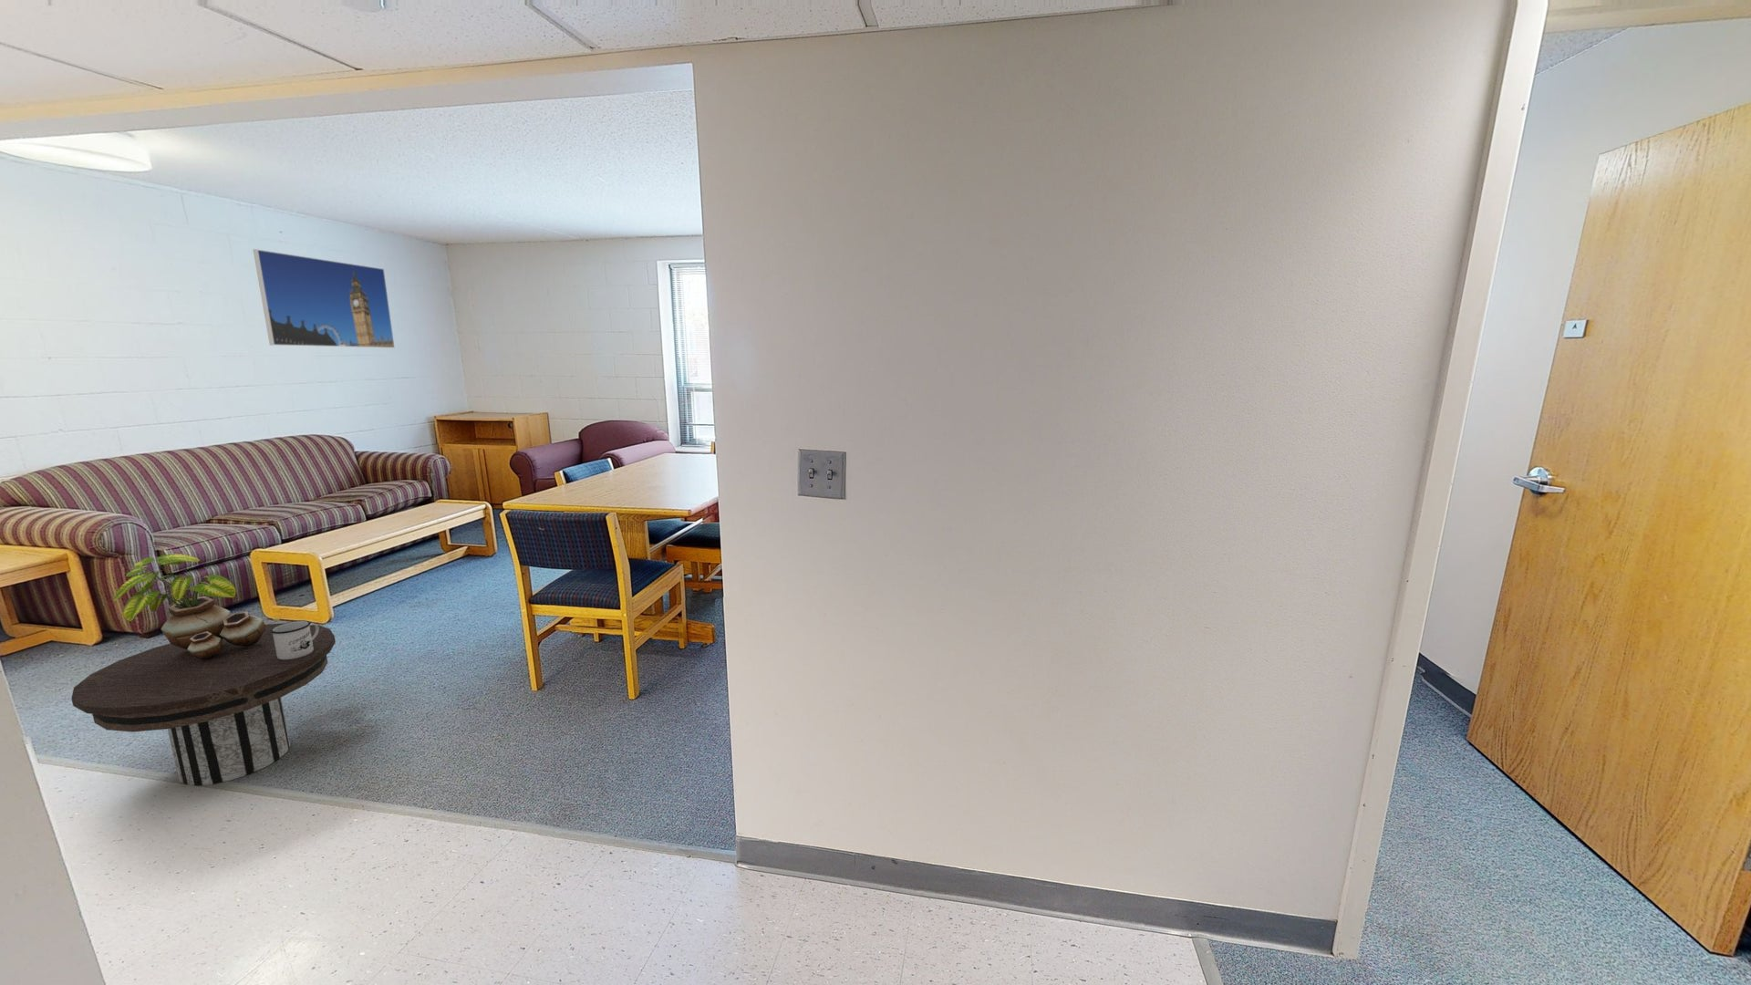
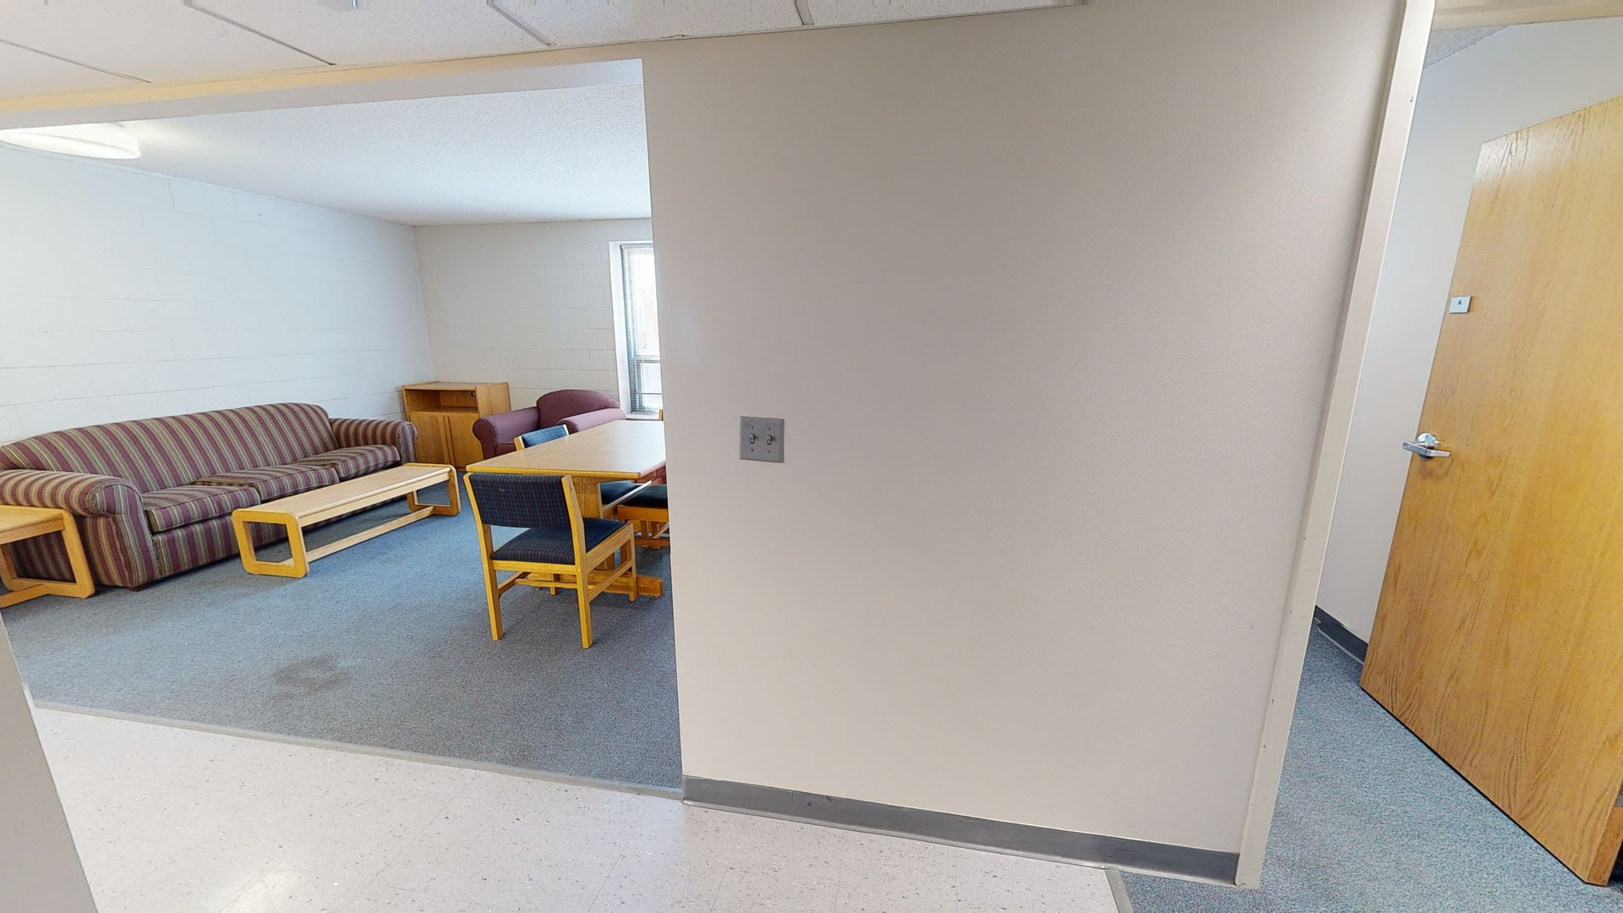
- side table [70,622,337,787]
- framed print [253,248,396,349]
- mug [271,619,319,659]
- potted plant [112,553,266,659]
